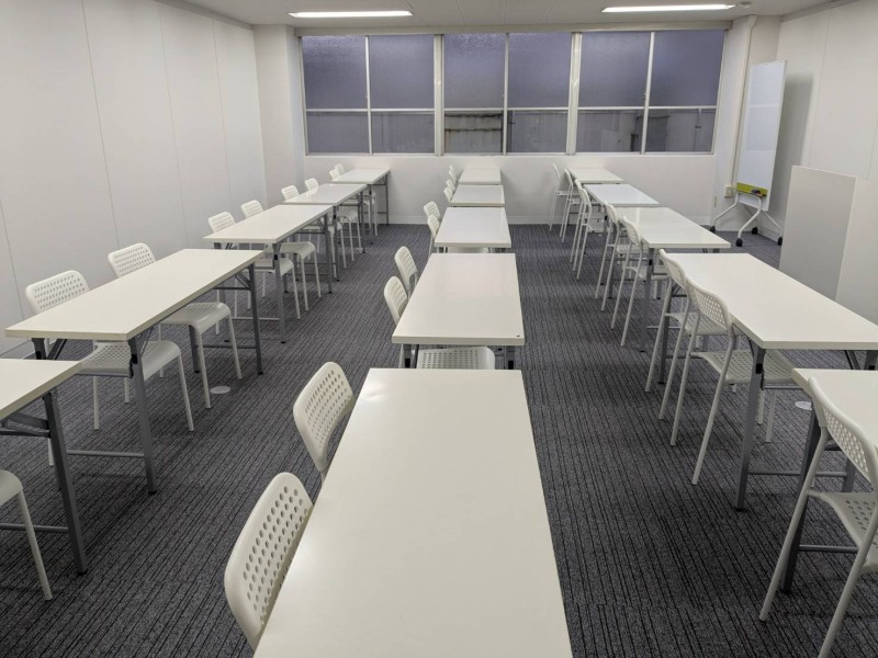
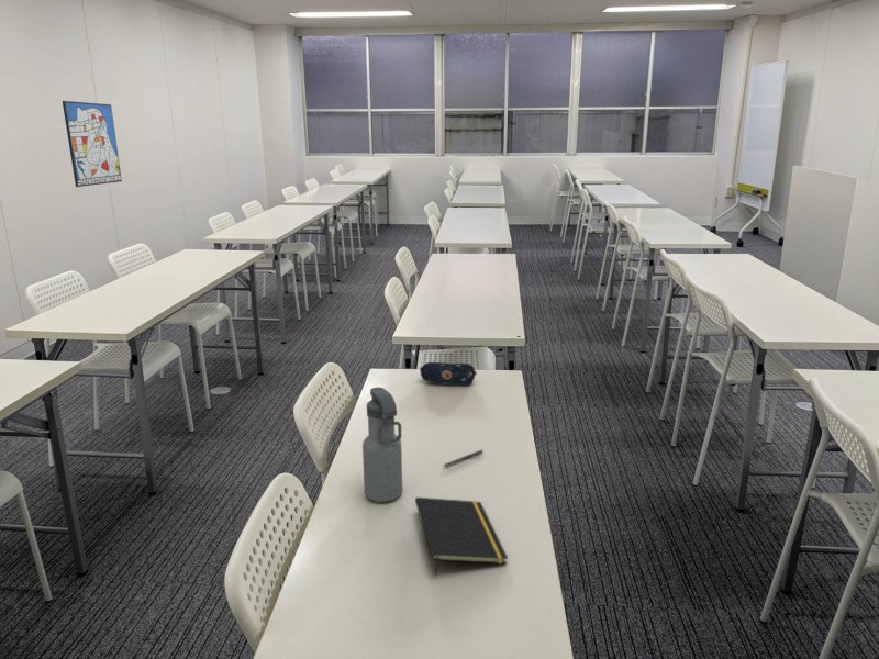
+ water bottle [361,386,403,503]
+ notepad [414,496,509,577]
+ pencil case [419,361,478,387]
+ pen [442,448,485,468]
+ wall art [62,100,123,188]
